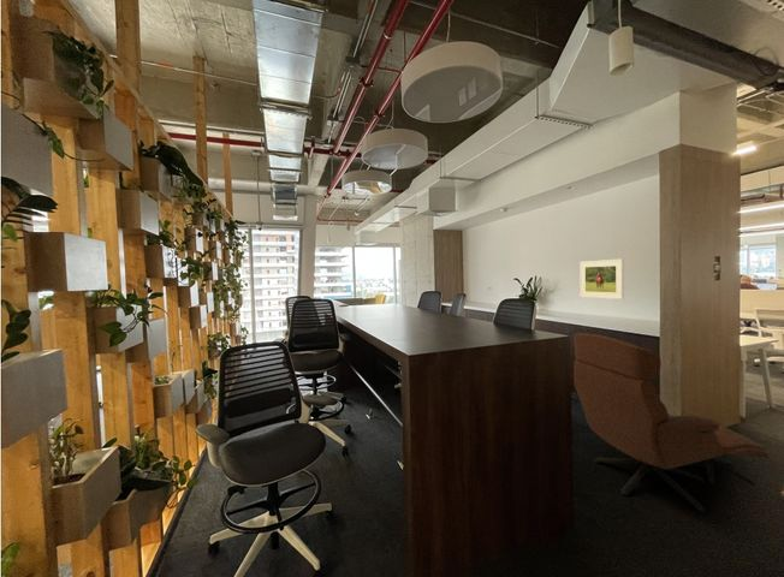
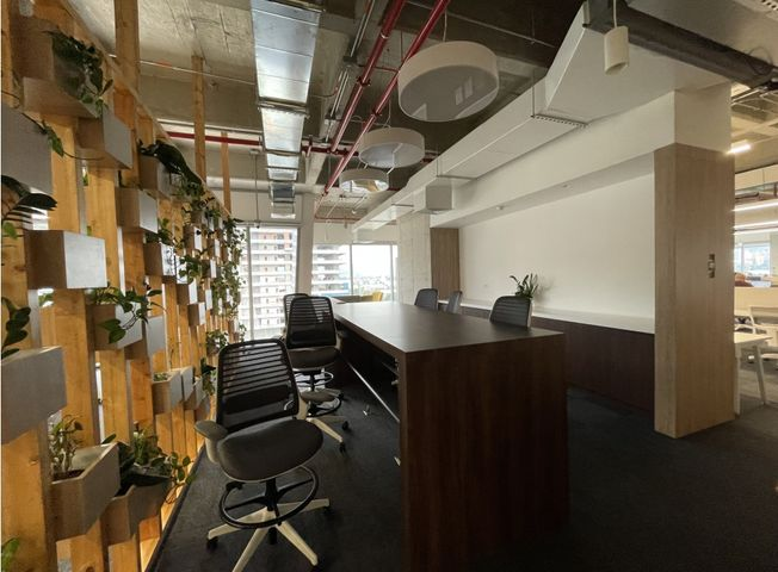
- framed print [578,258,624,301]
- lounge chair [572,332,770,513]
